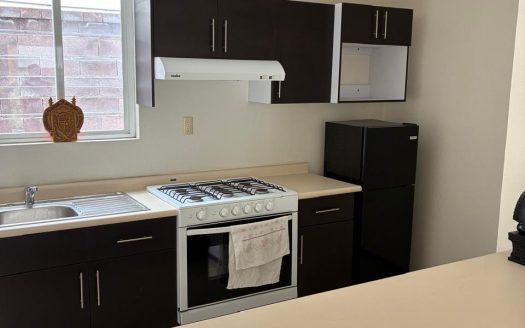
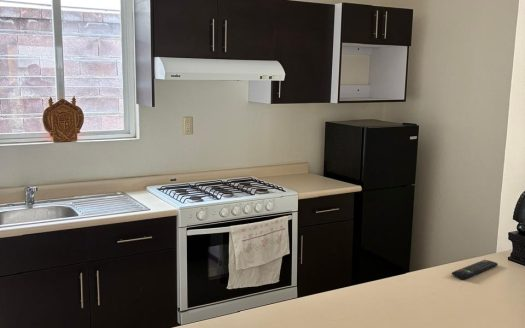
+ remote control [451,259,499,280]
